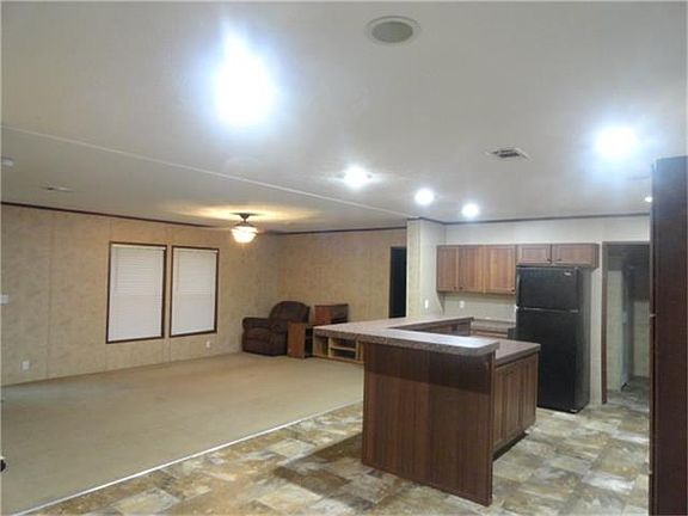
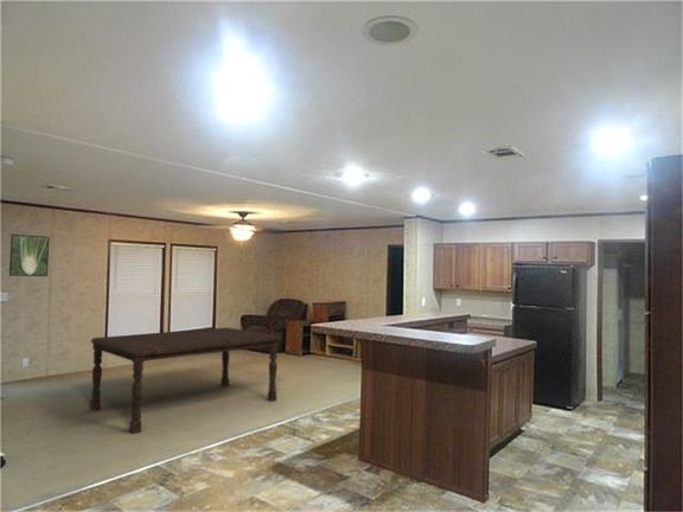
+ dining table [89,326,281,434]
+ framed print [8,233,51,277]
